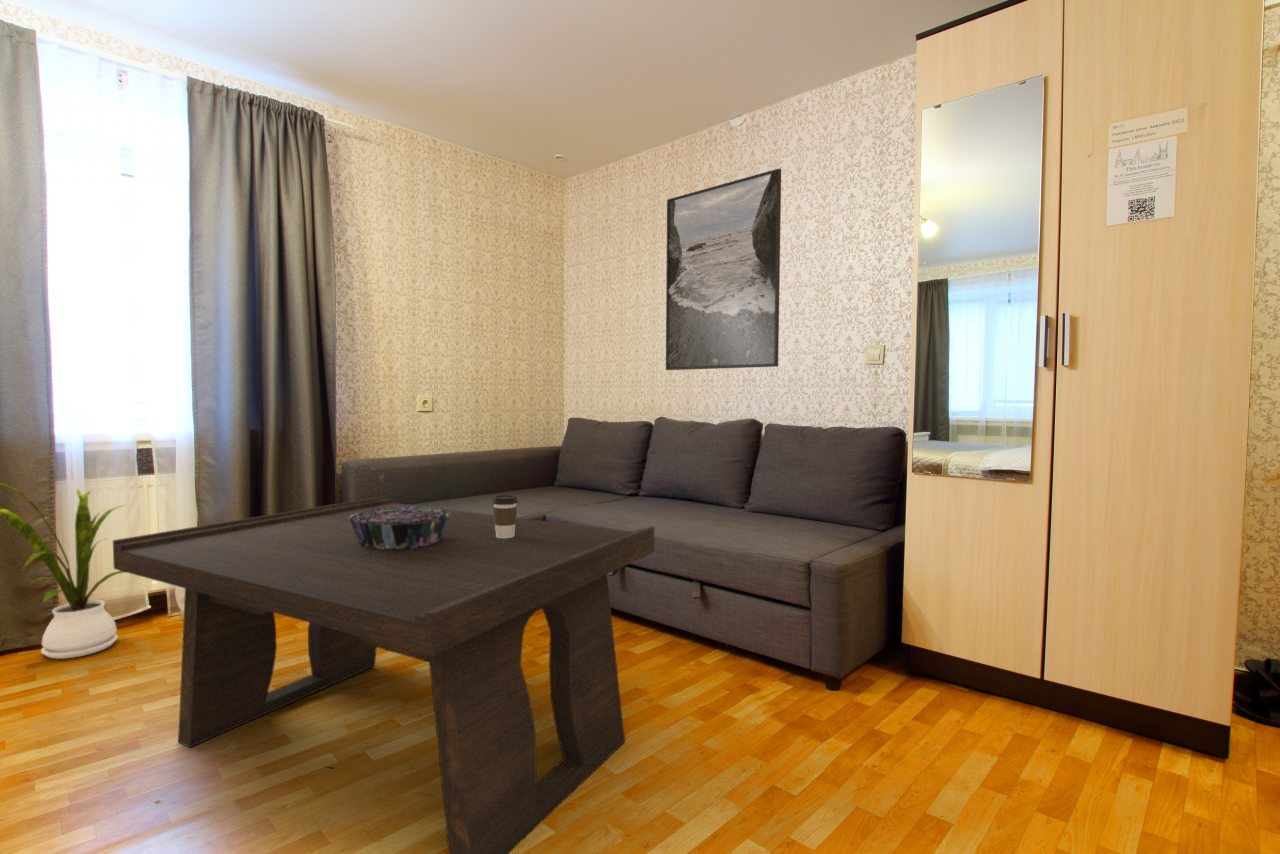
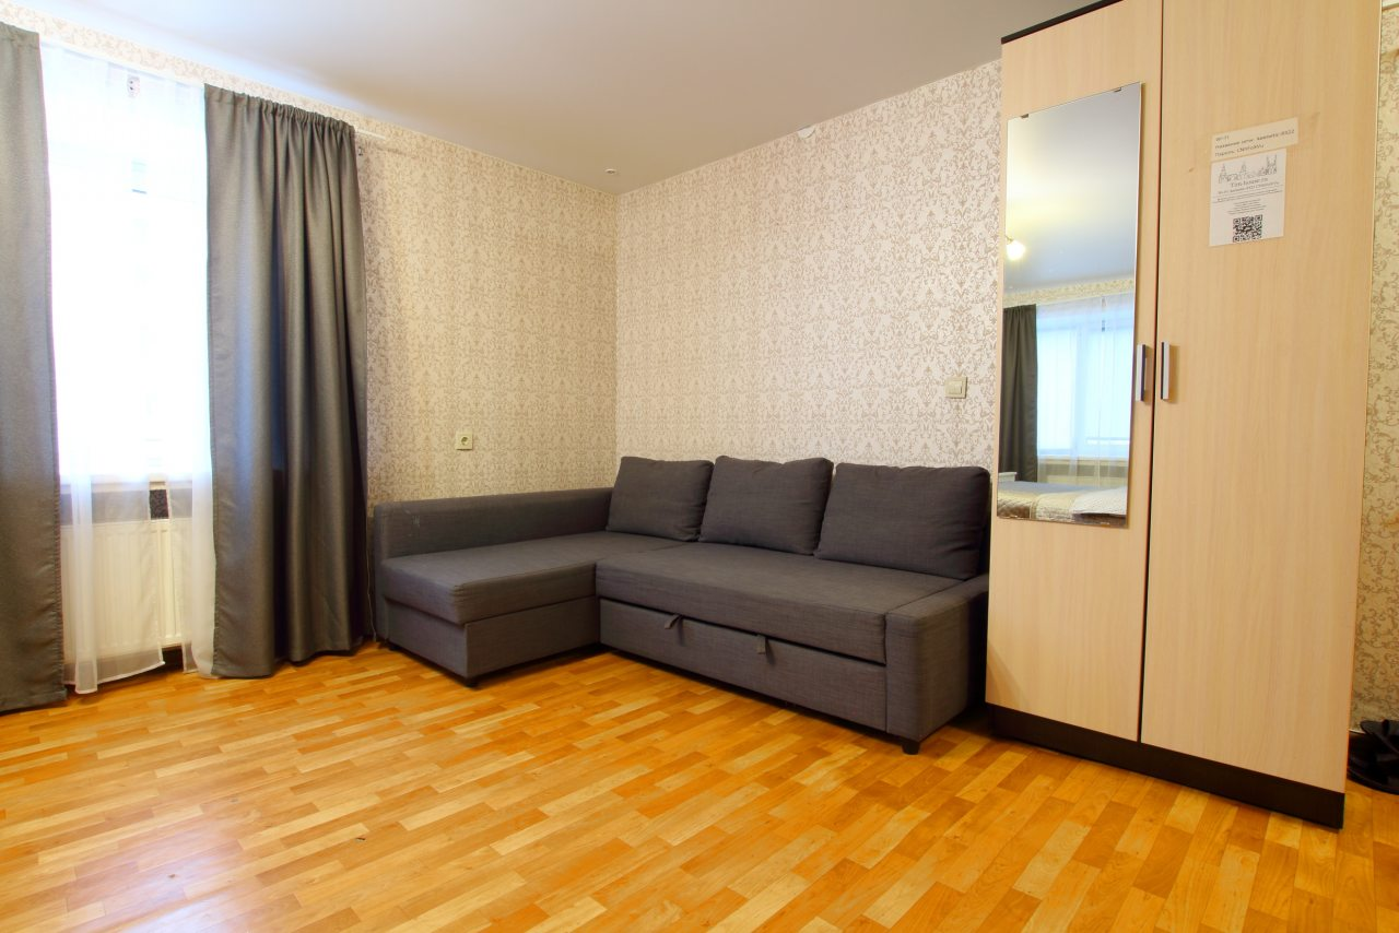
- house plant [0,482,141,660]
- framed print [665,167,782,371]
- decorative bowl [348,505,451,550]
- coffee cup [492,494,519,538]
- coffee table [112,495,656,854]
